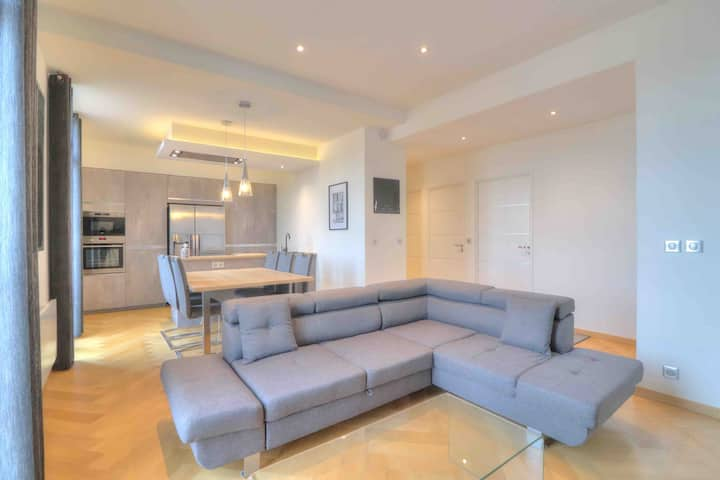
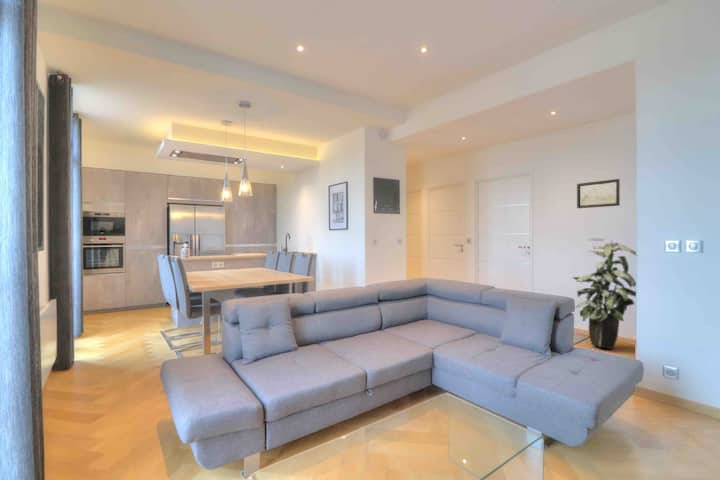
+ wall art [576,178,621,209]
+ indoor plant [571,237,637,350]
